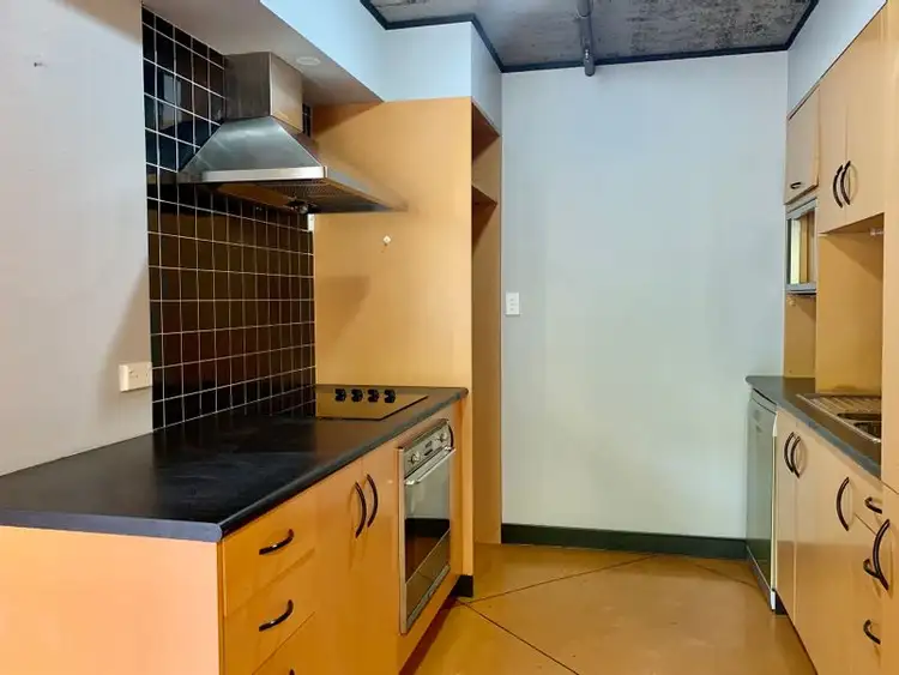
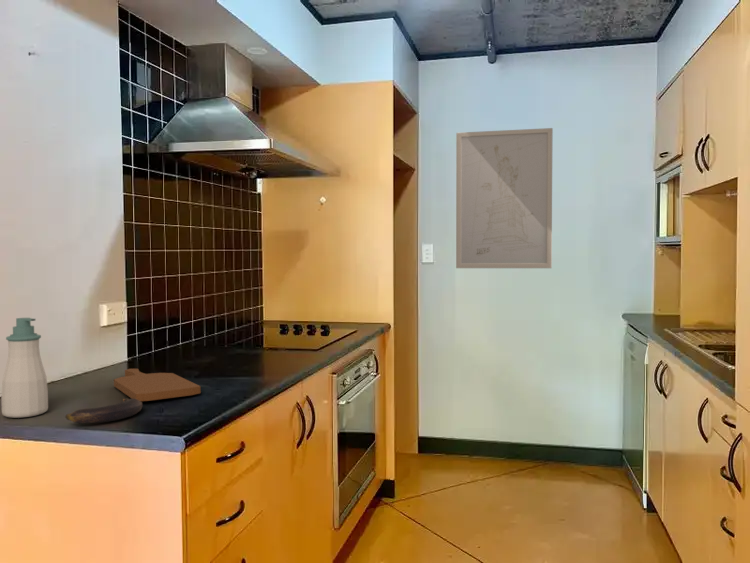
+ soap bottle [0,317,49,419]
+ cutting board [113,368,202,402]
+ wall art [455,127,554,269]
+ banana [64,398,143,424]
